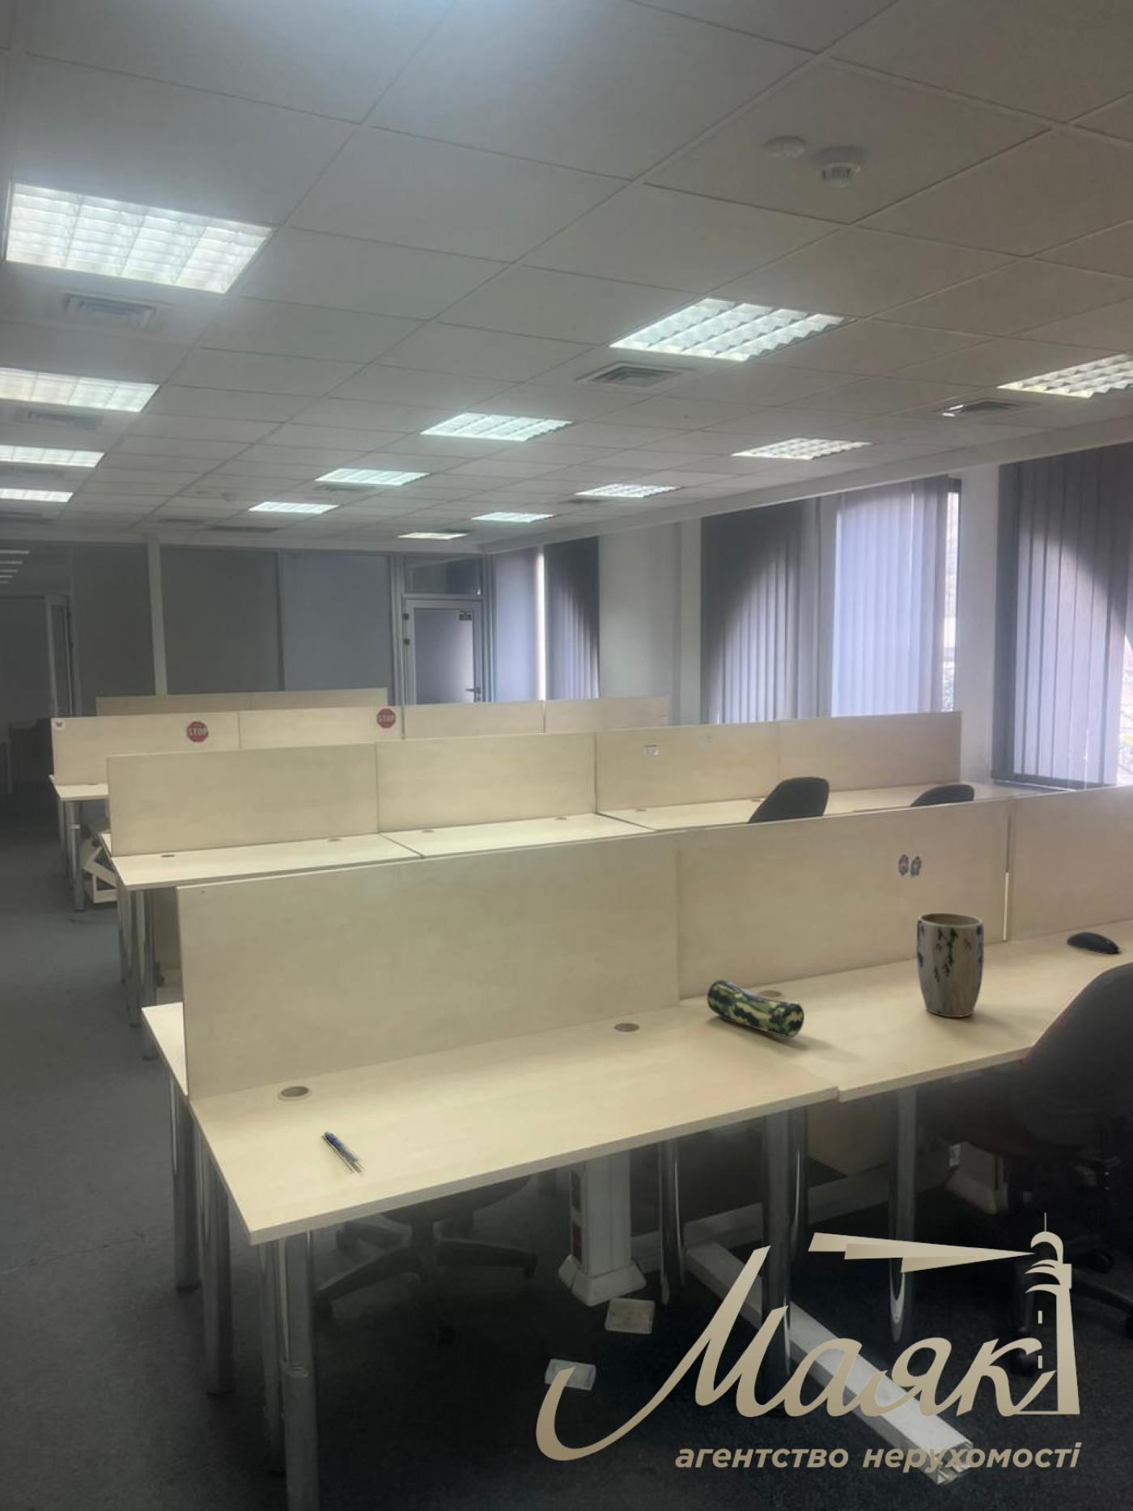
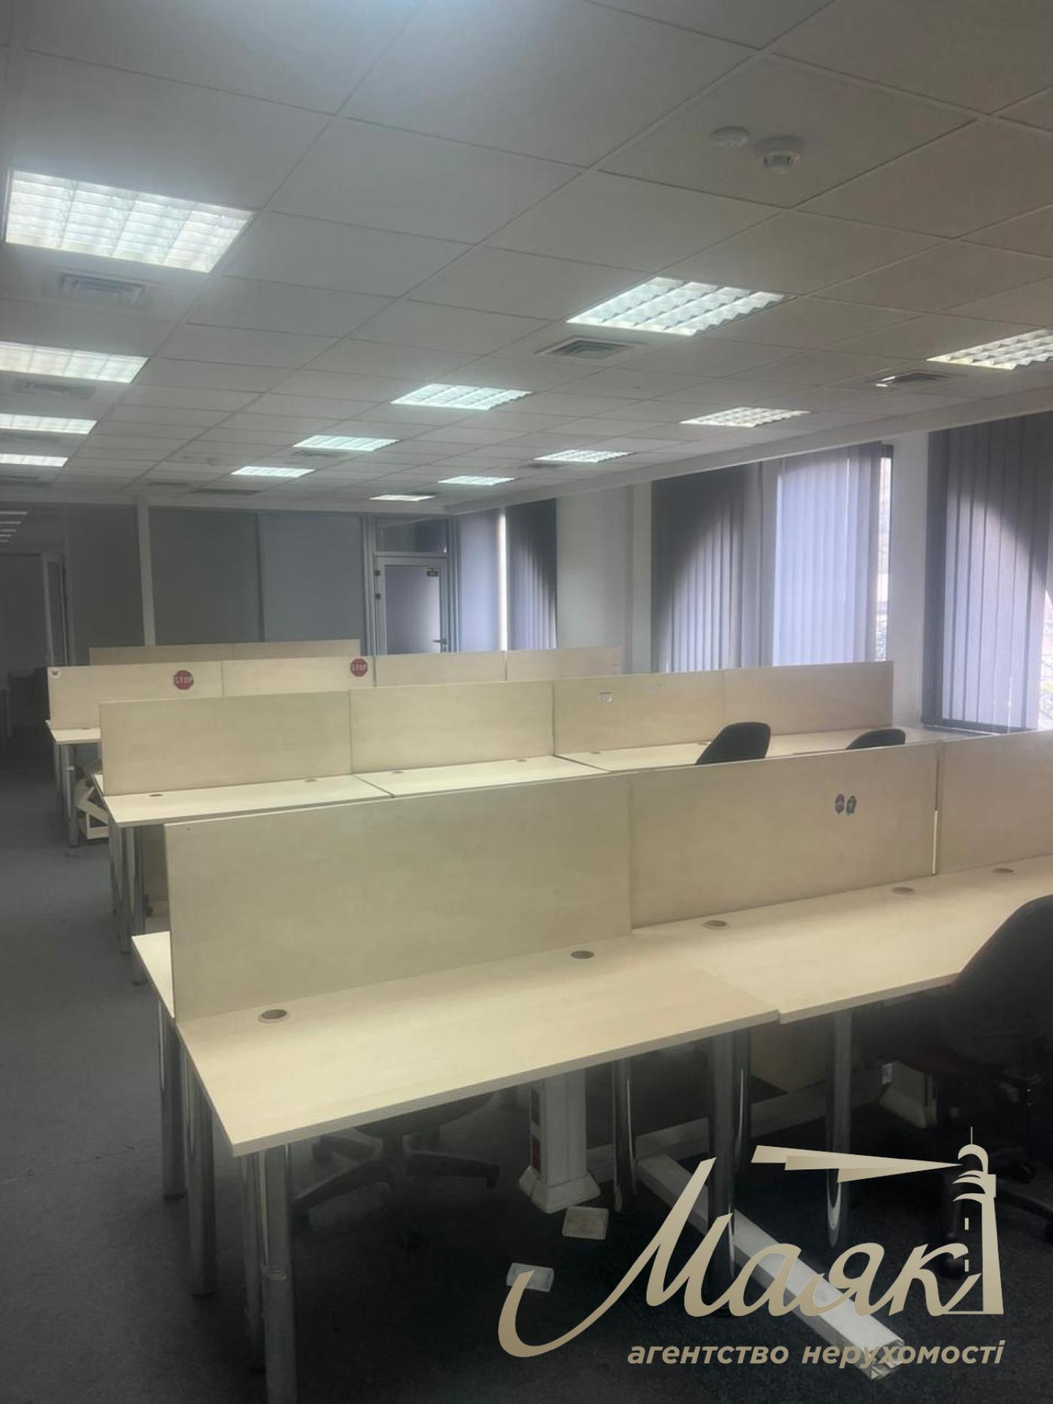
- pen [321,1130,363,1165]
- pencil case [707,978,806,1039]
- plant pot [915,913,985,1018]
- computer mouse [1066,930,1120,954]
